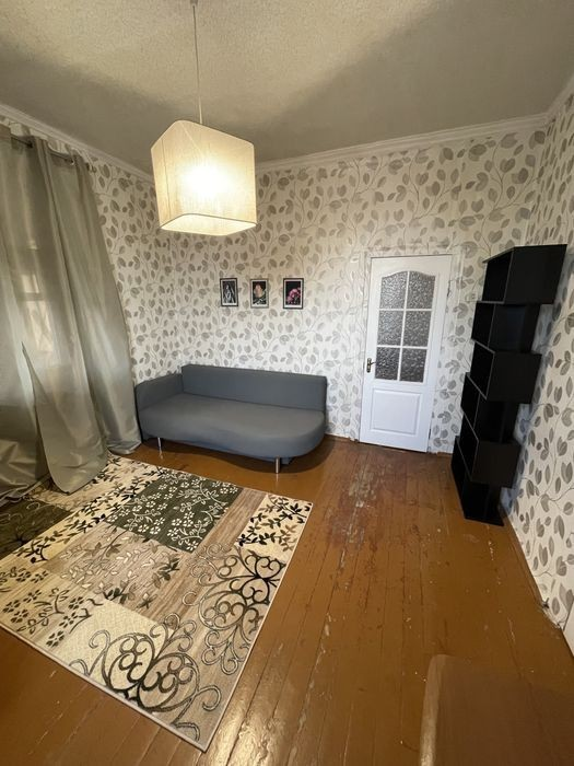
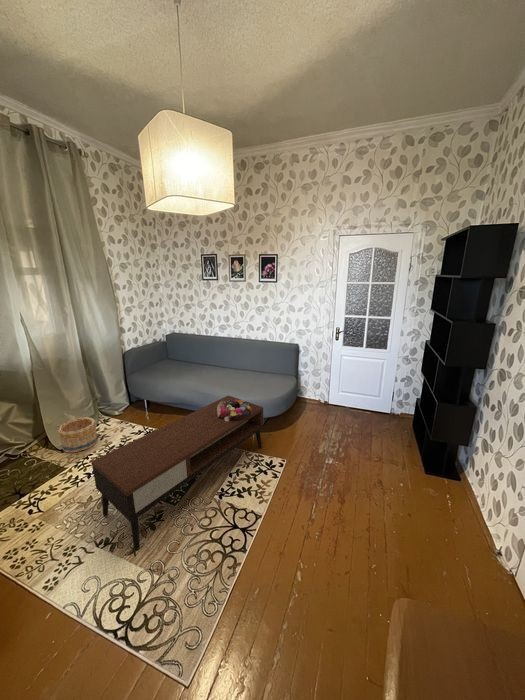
+ basket [57,416,99,454]
+ coffee table [90,395,264,550]
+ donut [217,399,253,421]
